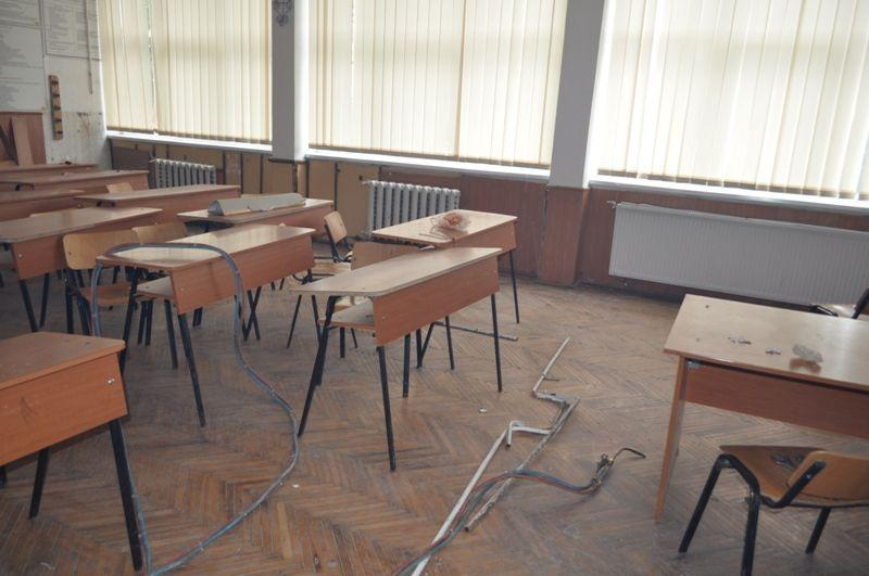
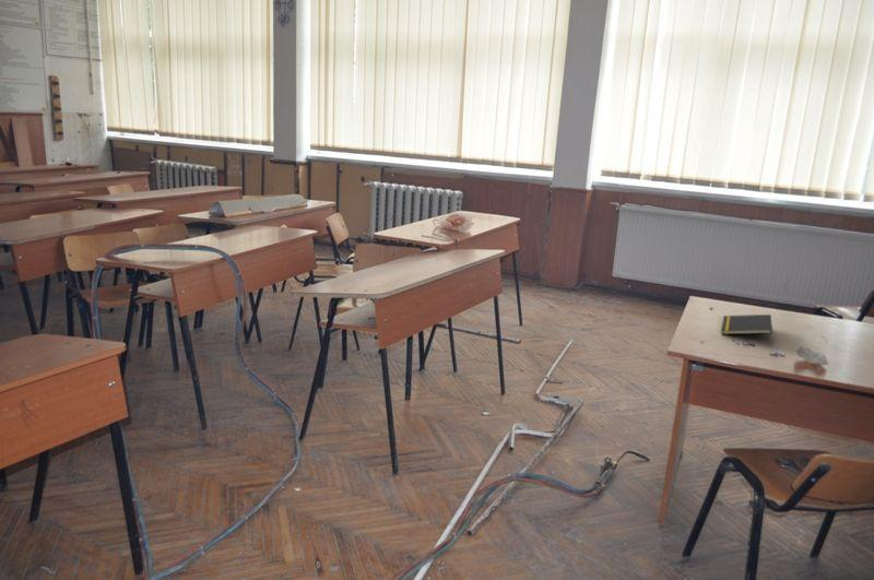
+ notepad [720,313,773,335]
